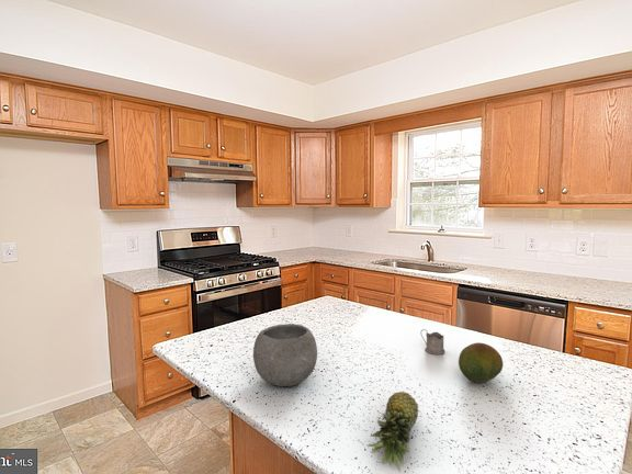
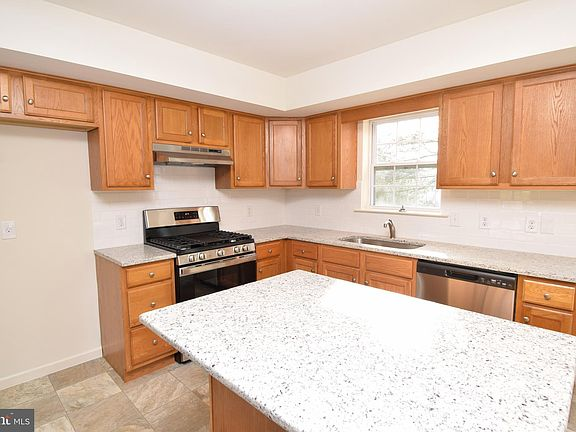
- fruit [366,391,419,473]
- bowl [252,323,318,387]
- tea glass holder [419,328,447,356]
- fruit [458,341,504,384]
